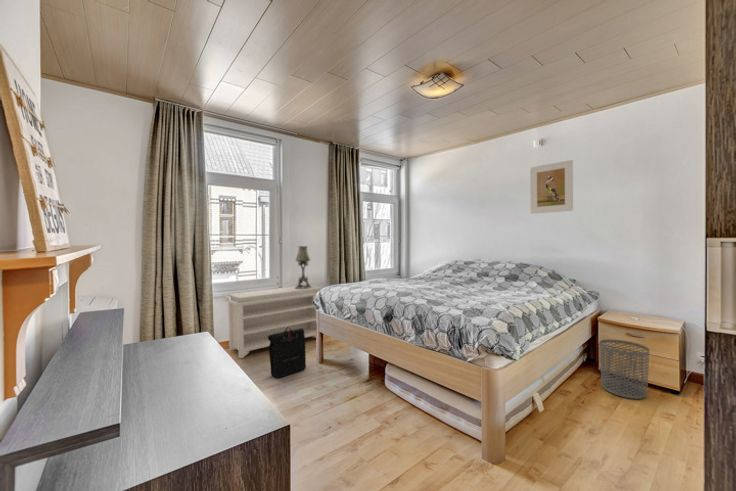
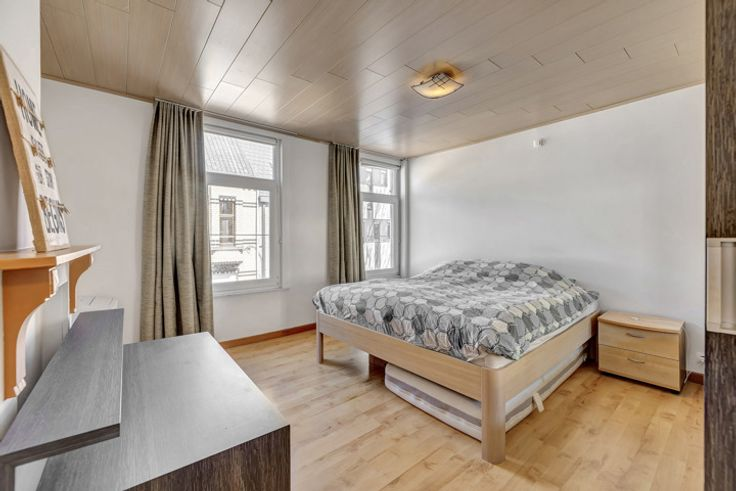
- backpack [268,327,307,379]
- bench [224,284,322,359]
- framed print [529,159,574,215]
- table lamp [295,245,312,289]
- waste bin [598,339,651,400]
